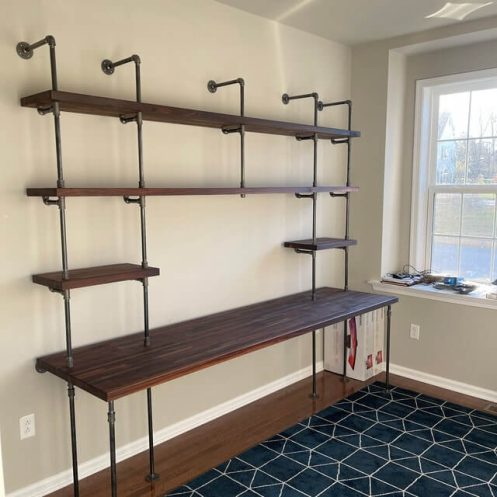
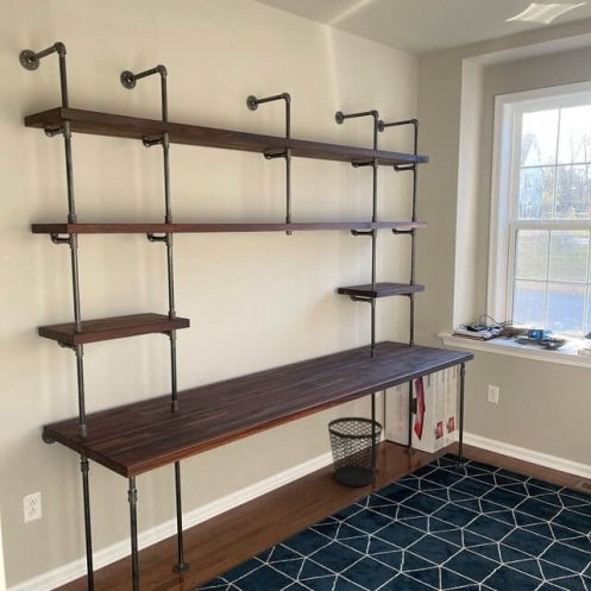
+ wastebasket [327,416,384,488]
